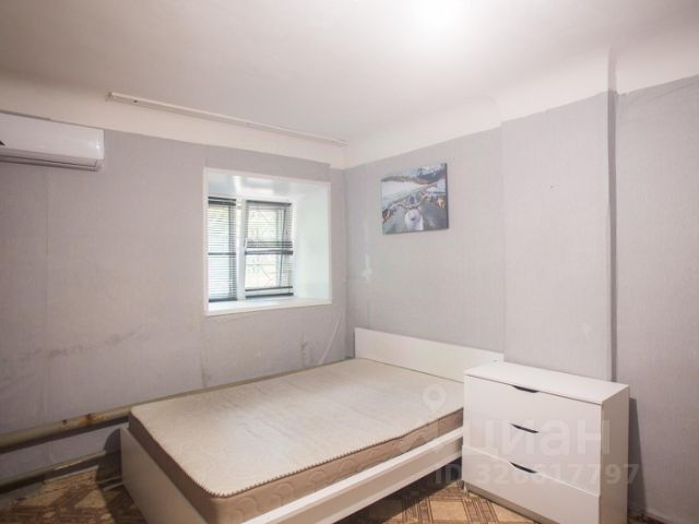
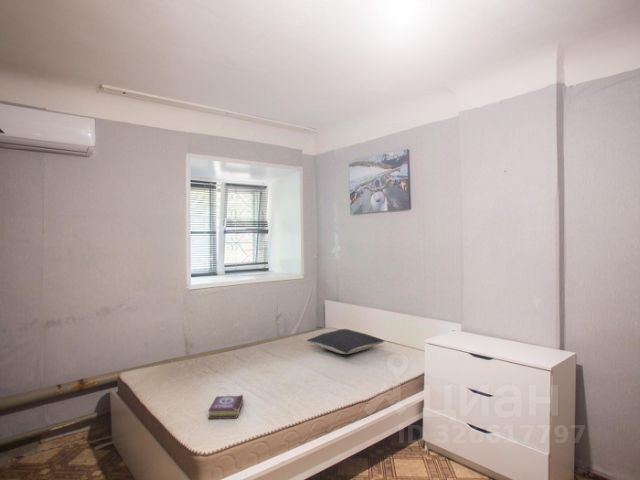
+ pillow [306,328,385,355]
+ book [207,394,244,420]
